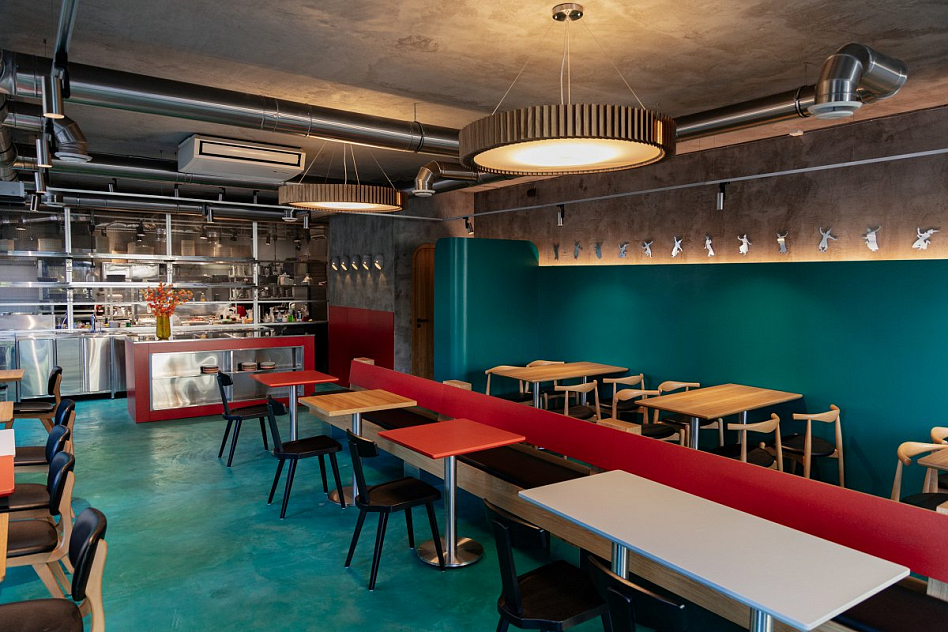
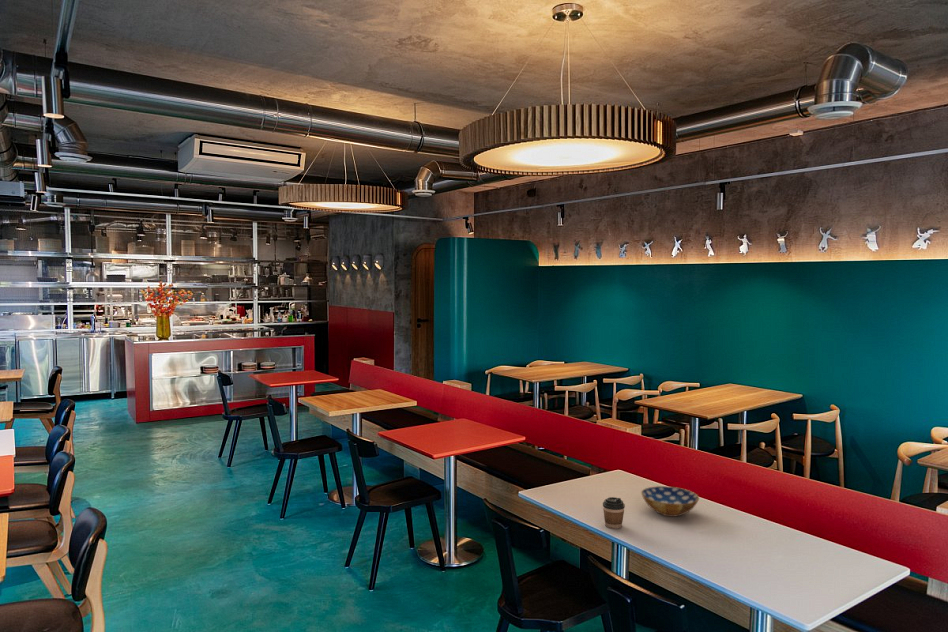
+ bowl [640,485,700,518]
+ coffee cup [602,496,626,530]
